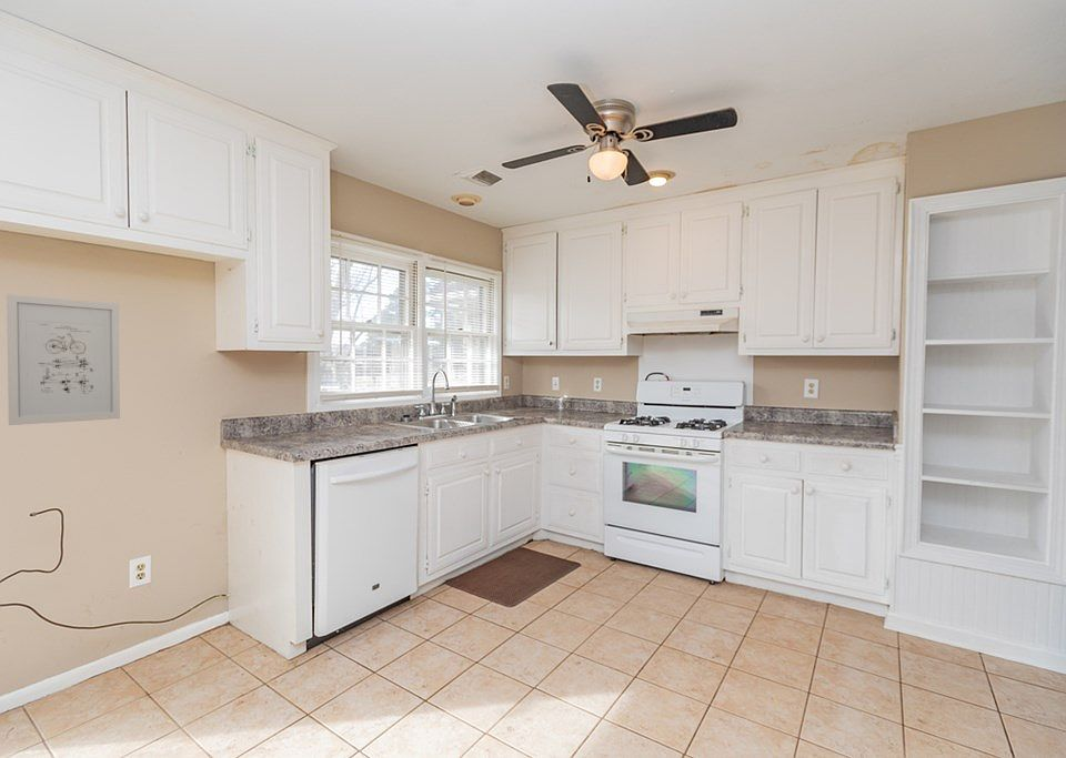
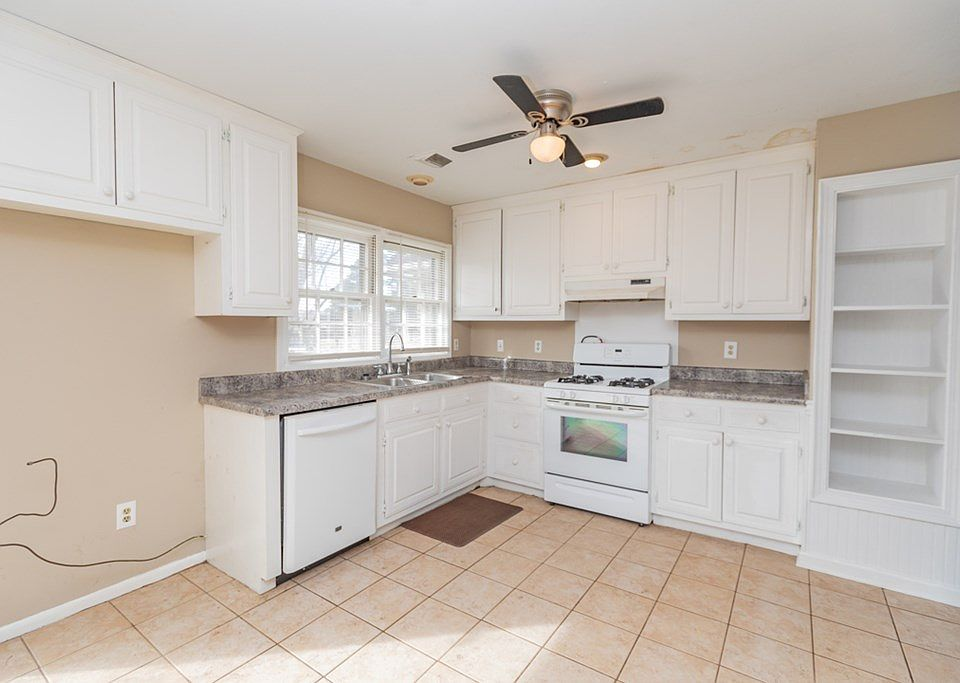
- wall art [6,293,121,426]
